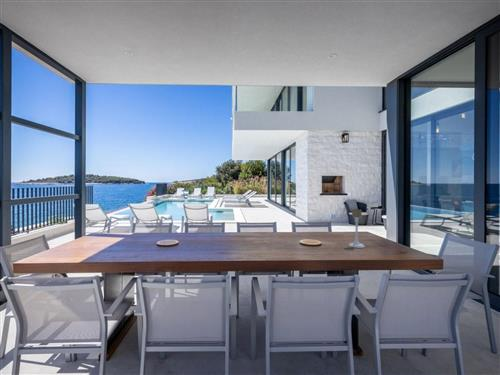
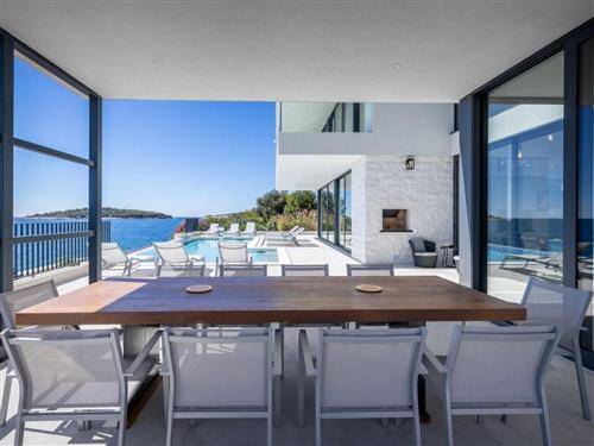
- candle holder [348,208,366,249]
